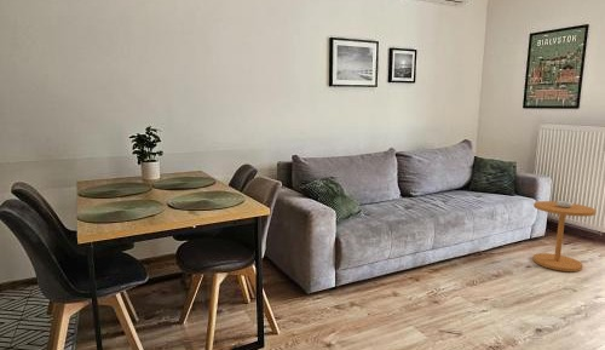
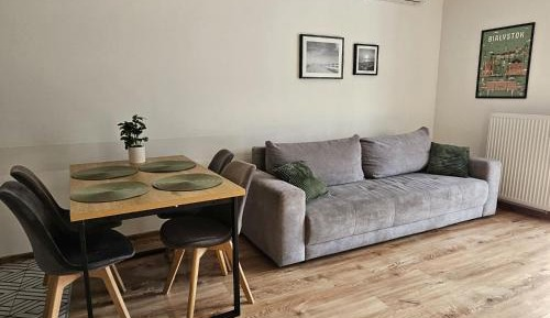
- side table [531,200,597,272]
